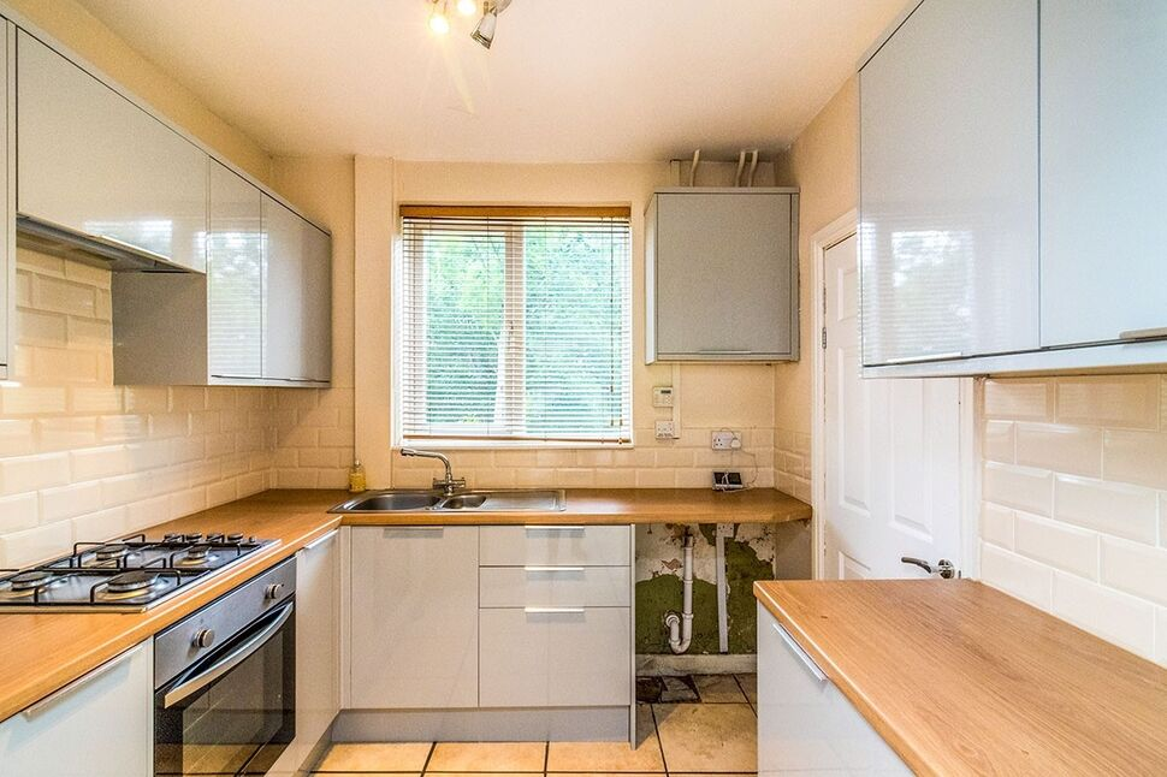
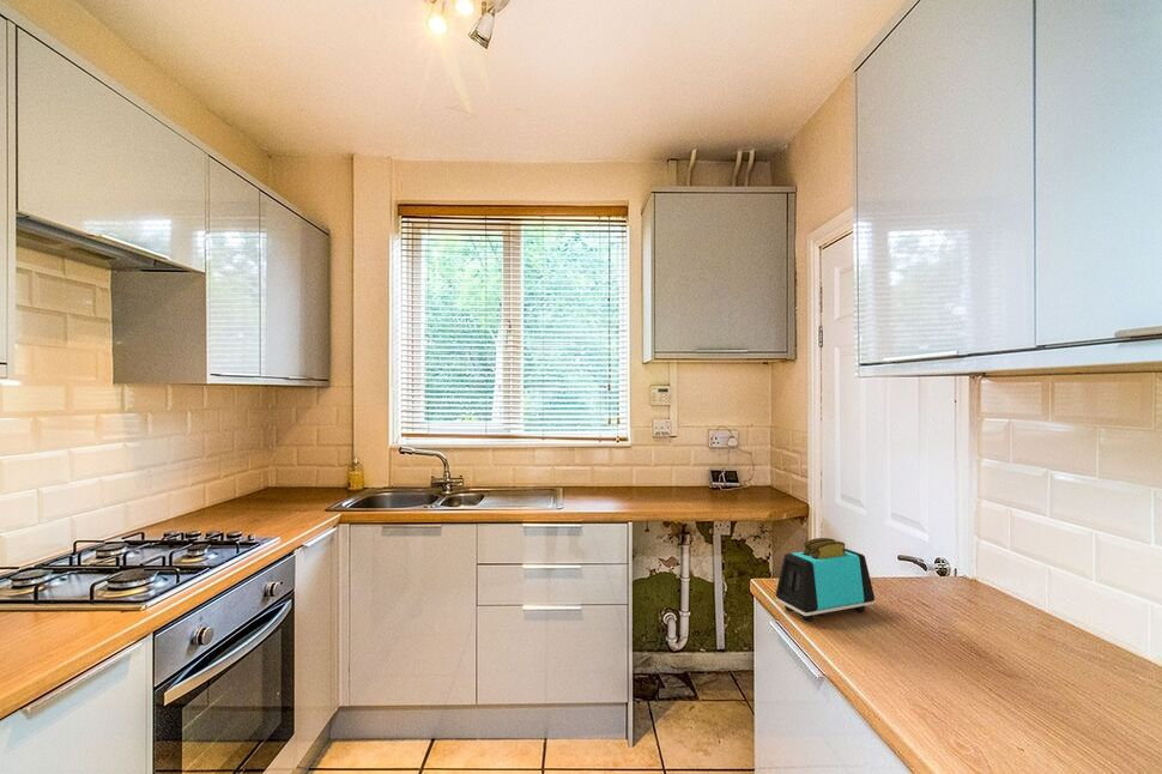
+ toaster [775,537,876,623]
